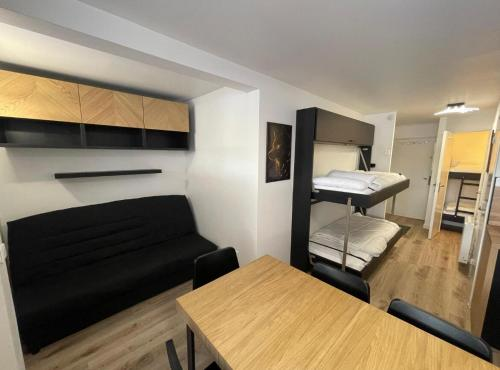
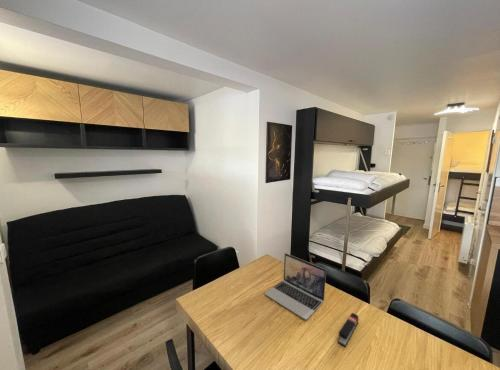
+ laptop [264,252,327,321]
+ stapler [337,312,359,348]
